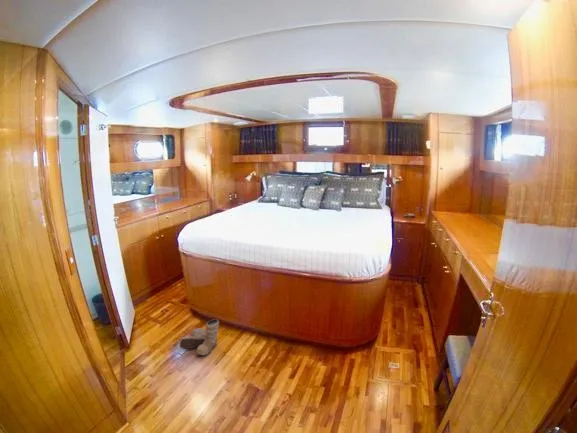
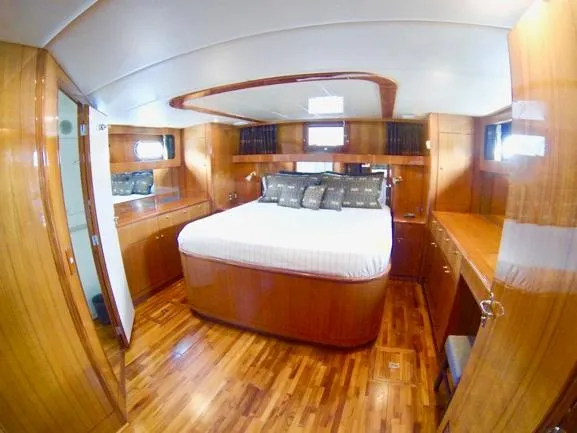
- boots [179,319,220,357]
